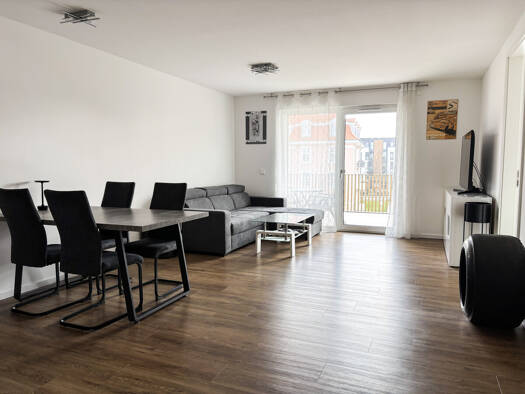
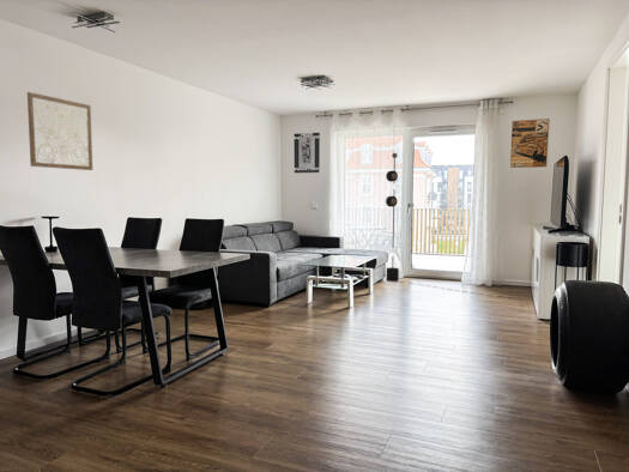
+ floor lamp [385,152,514,299]
+ wall art [26,91,93,171]
